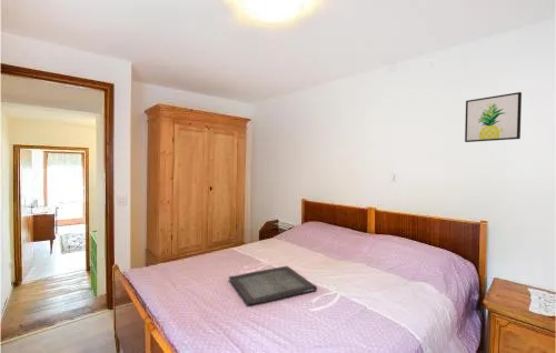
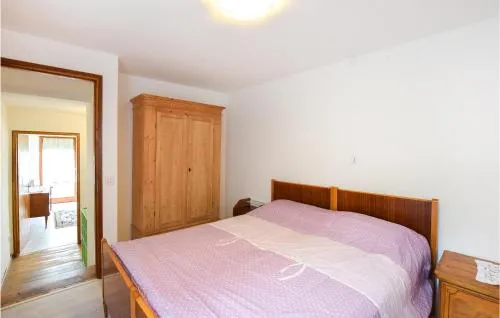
- serving tray [228,265,318,305]
- wall art [464,91,523,143]
